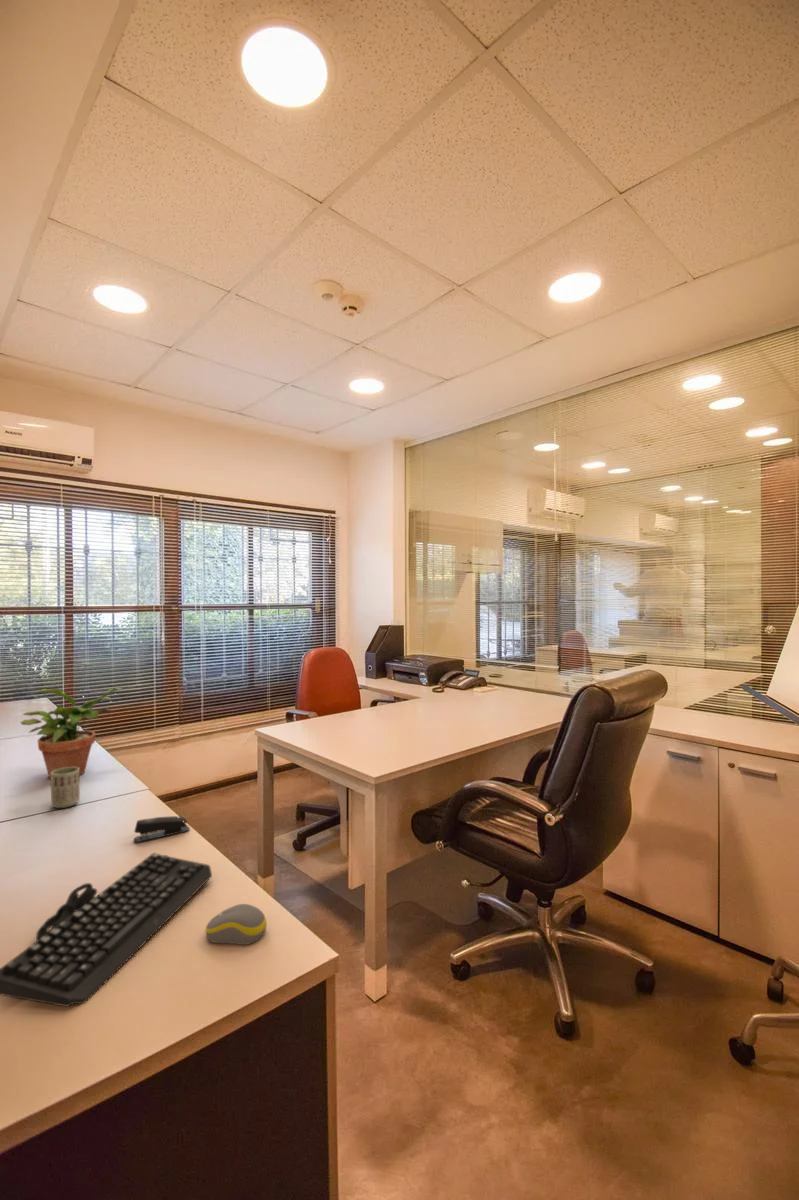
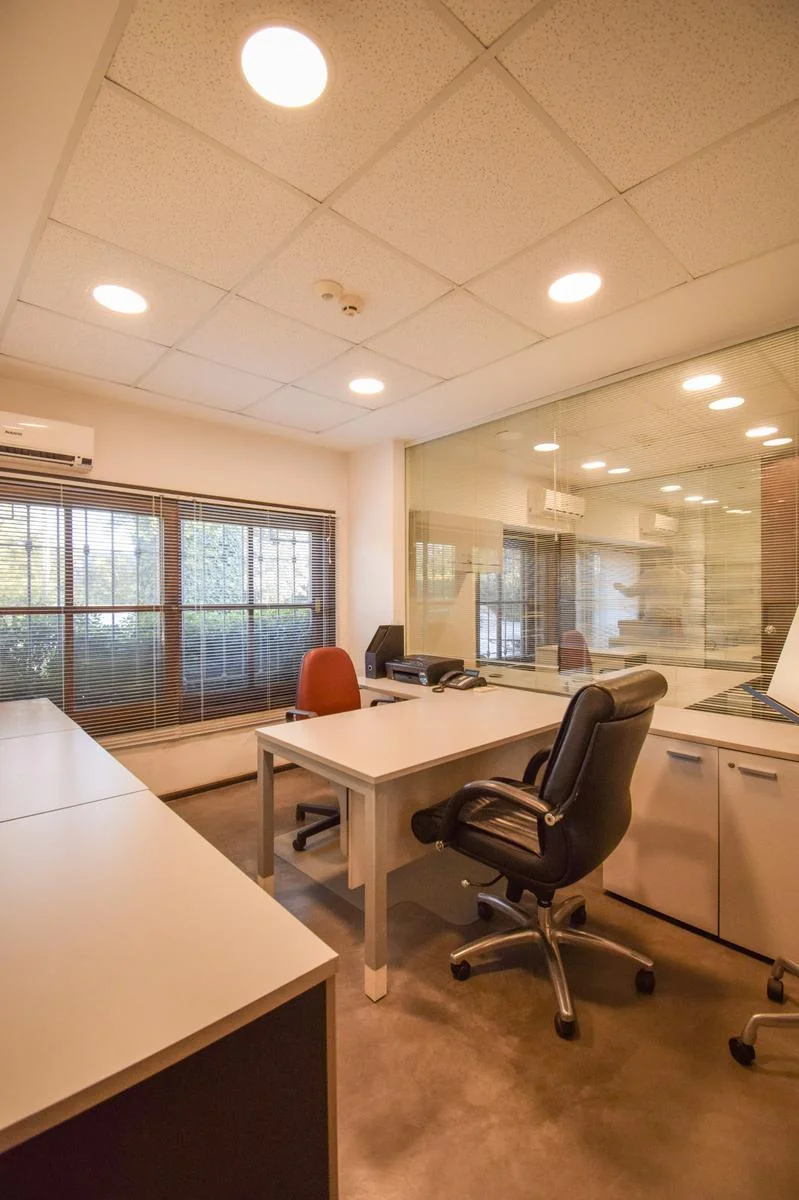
- stapler [133,815,191,843]
- potted plant [20,686,124,779]
- computer mouse [205,903,268,946]
- cup [50,767,81,809]
- keyboard [0,852,213,1008]
